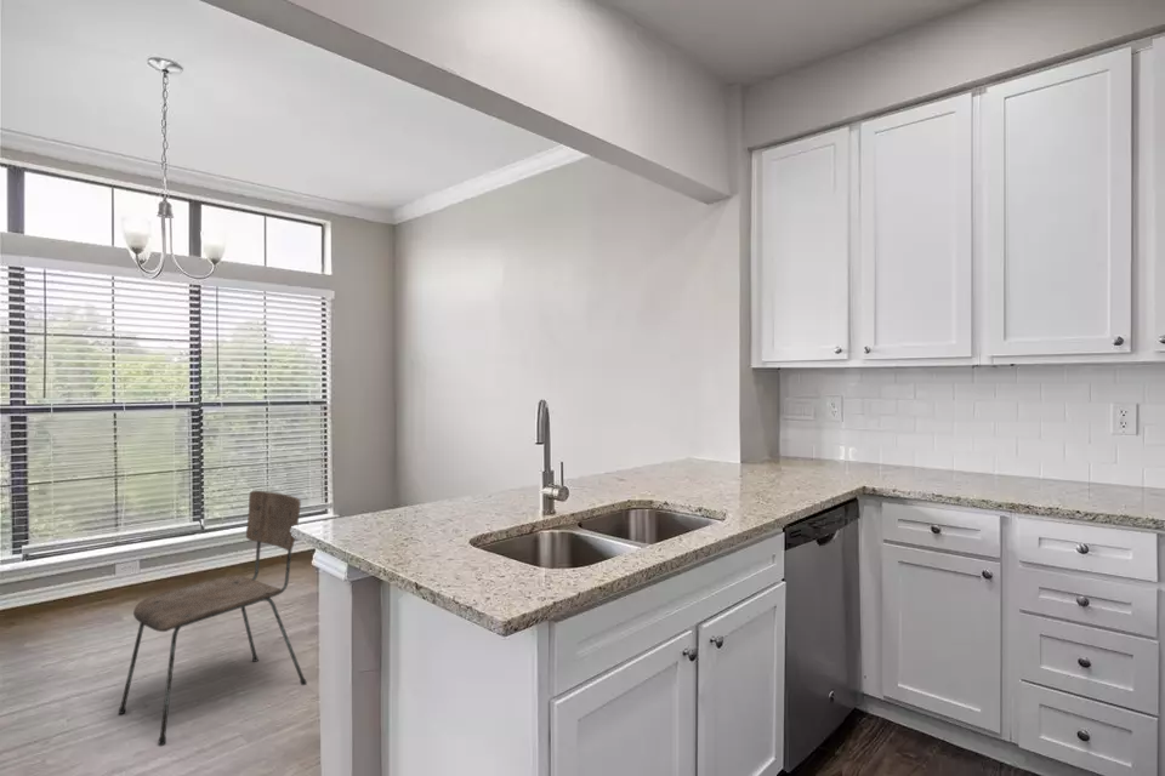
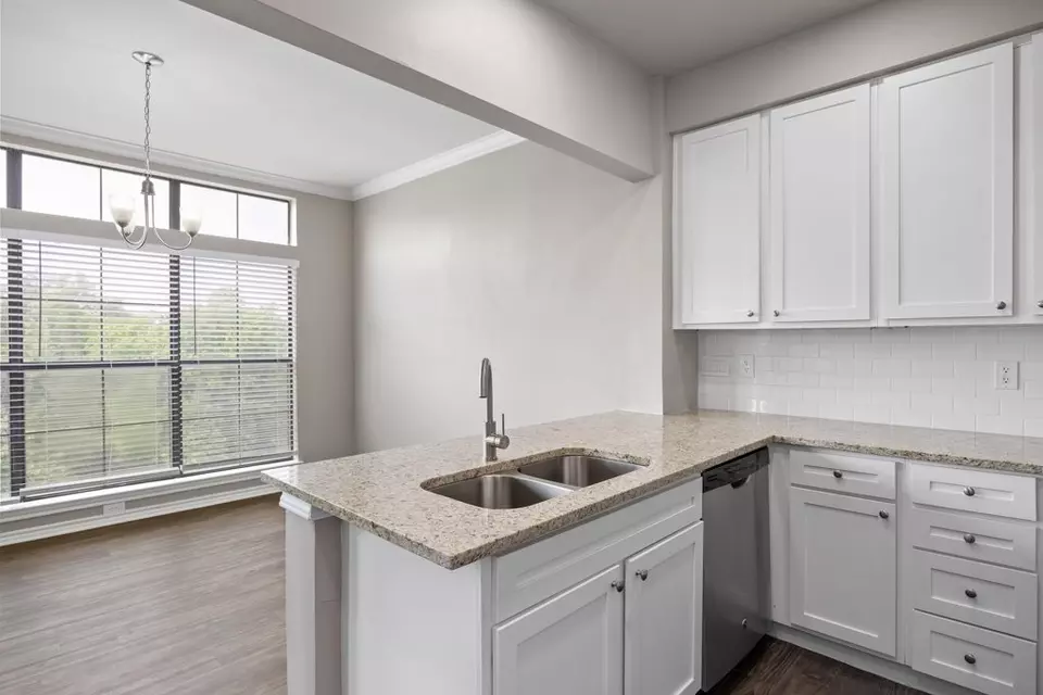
- dining chair [118,490,308,746]
